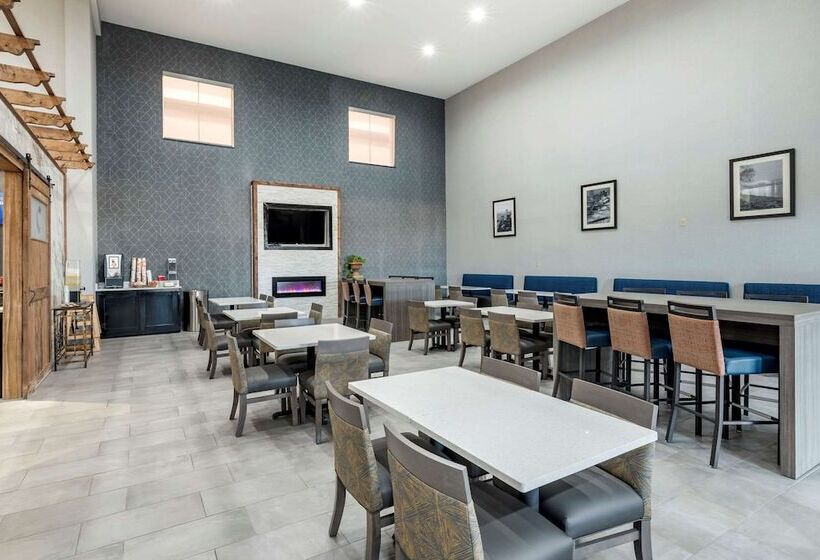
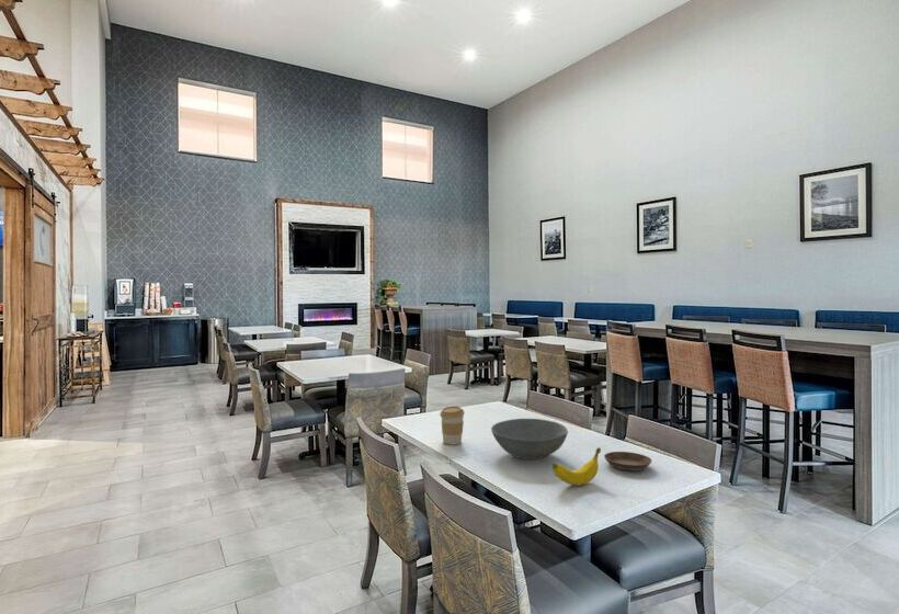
+ coffee cup [439,405,466,445]
+ saucer [603,451,653,471]
+ banana [551,446,602,487]
+ bowl [490,418,569,461]
